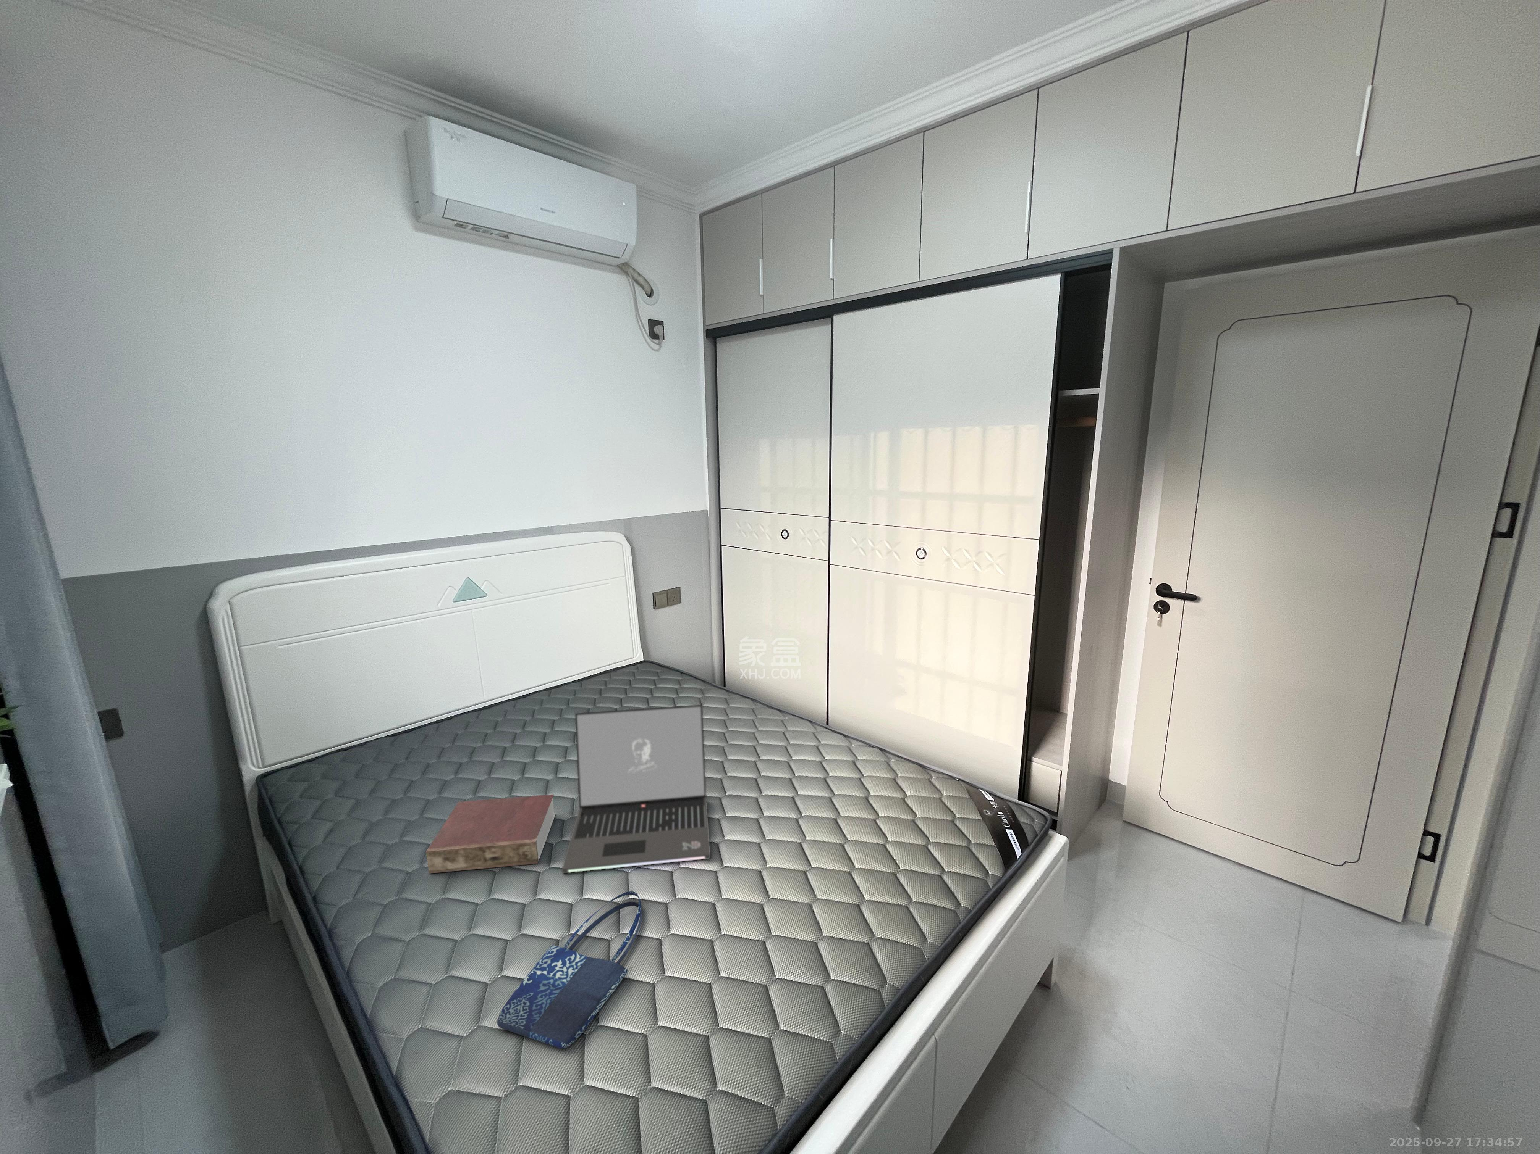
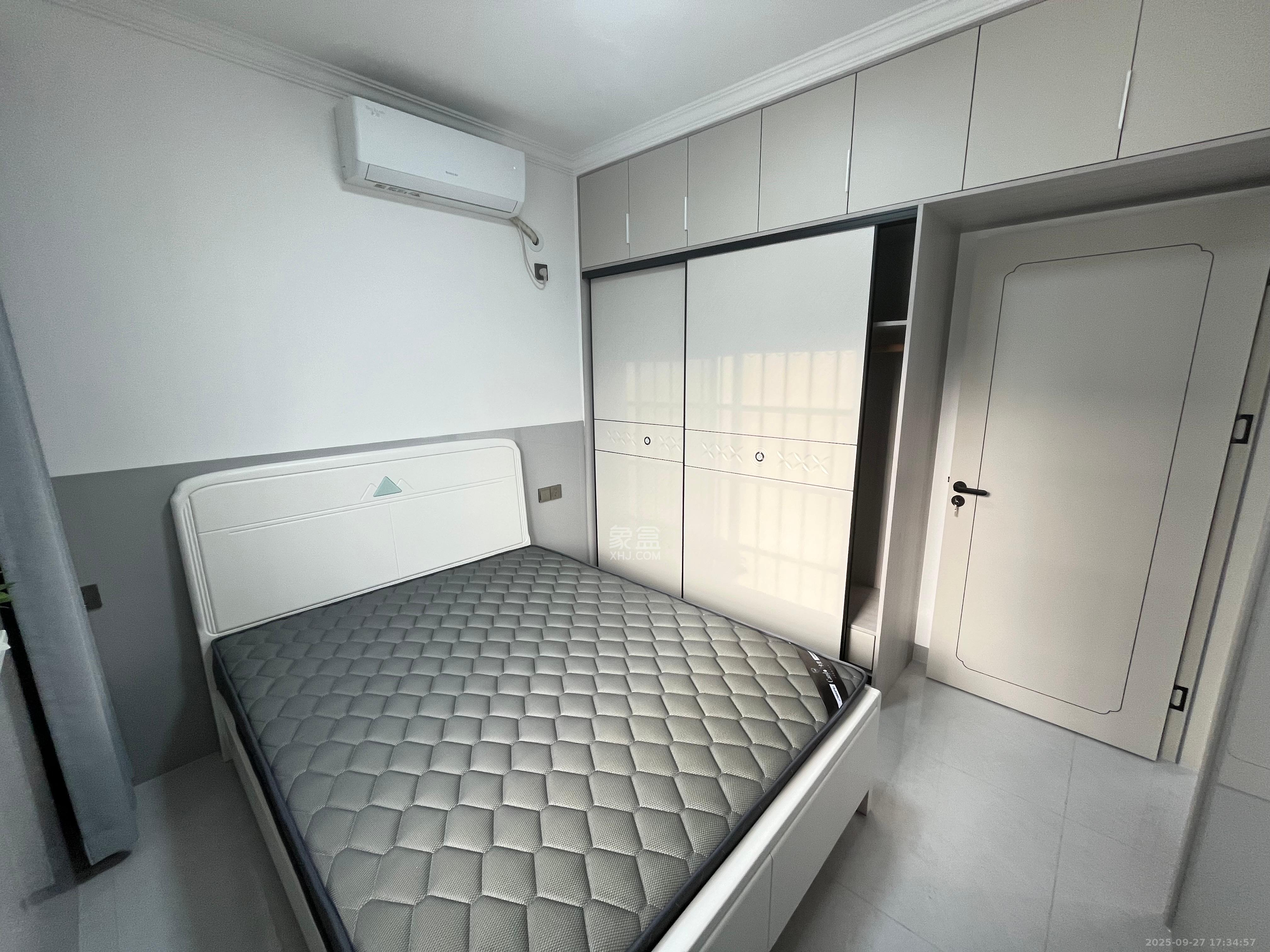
- book [426,794,555,874]
- laptop [561,704,711,874]
- shopping bag [497,891,643,1049]
